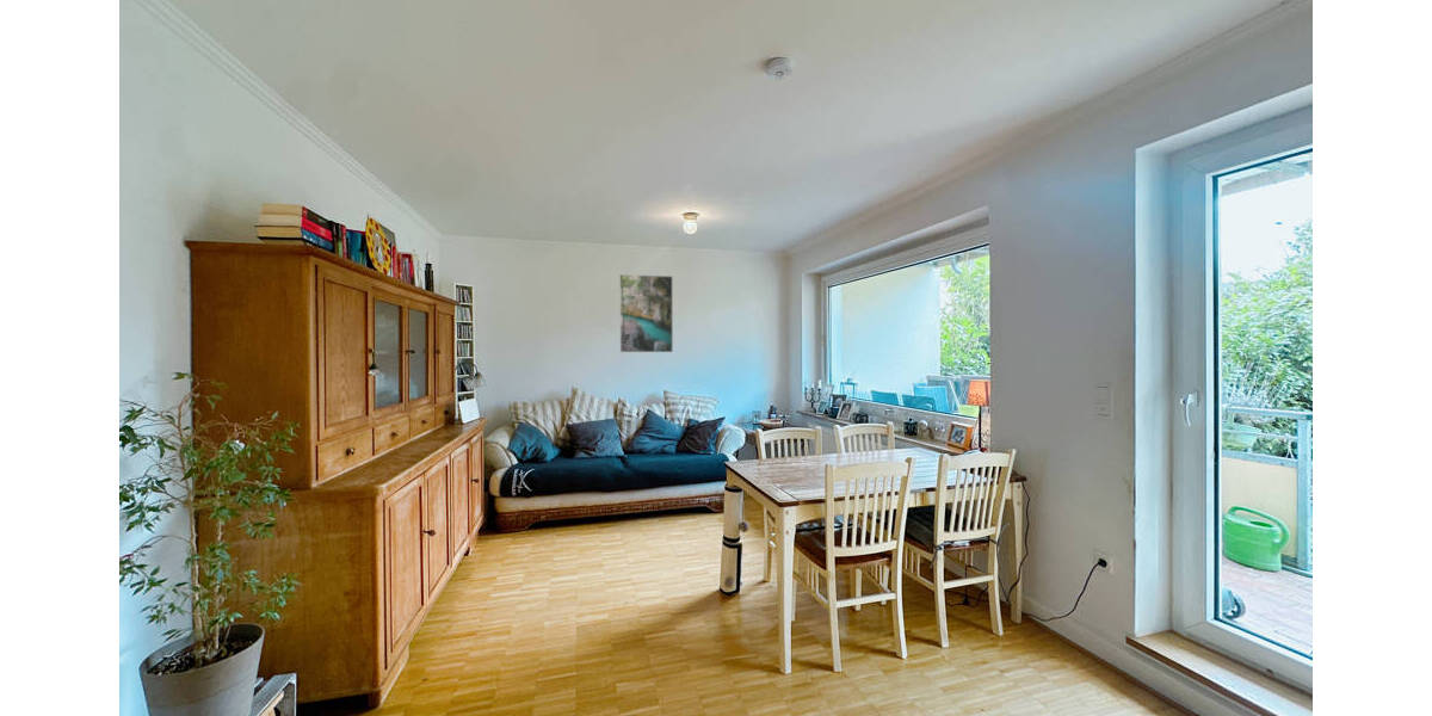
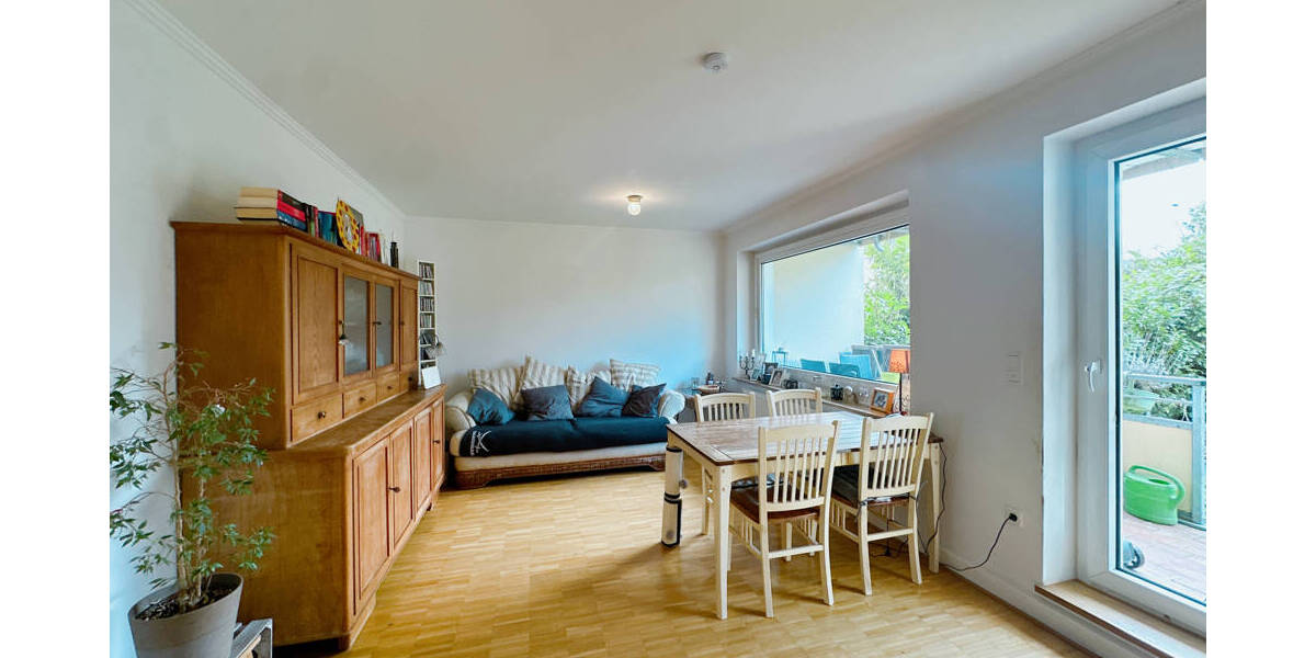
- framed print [618,273,674,353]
